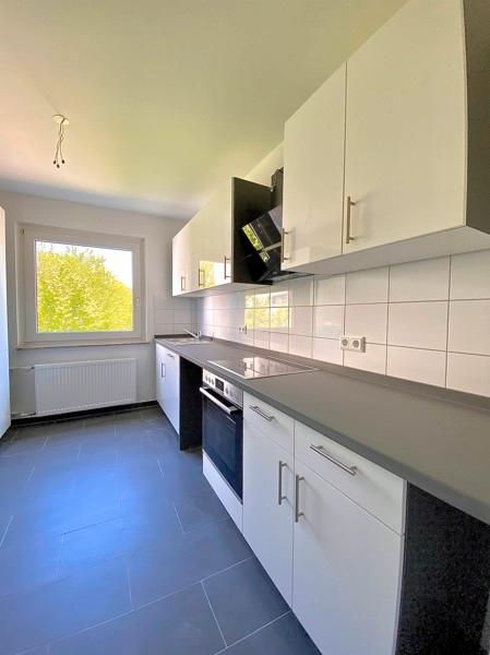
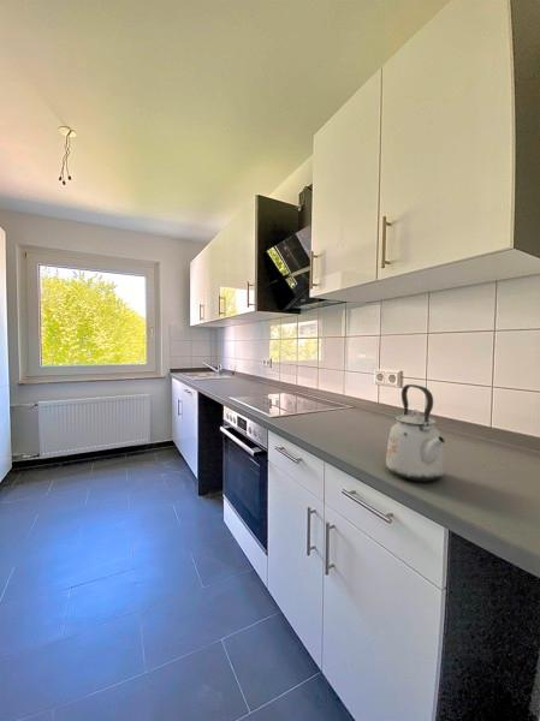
+ kettle [385,383,446,483]
